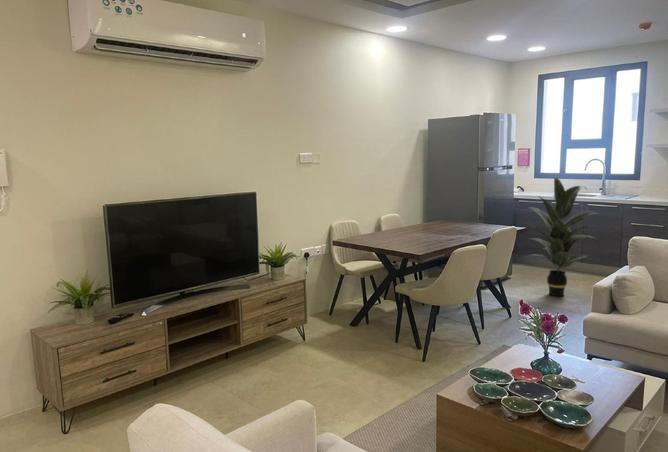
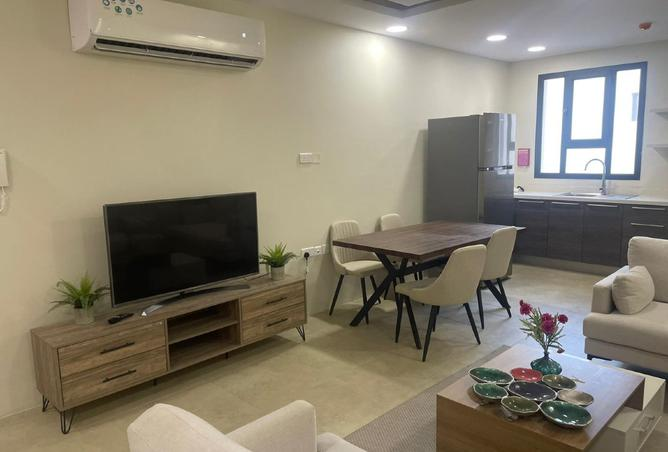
- indoor plant [525,177,604,297]
